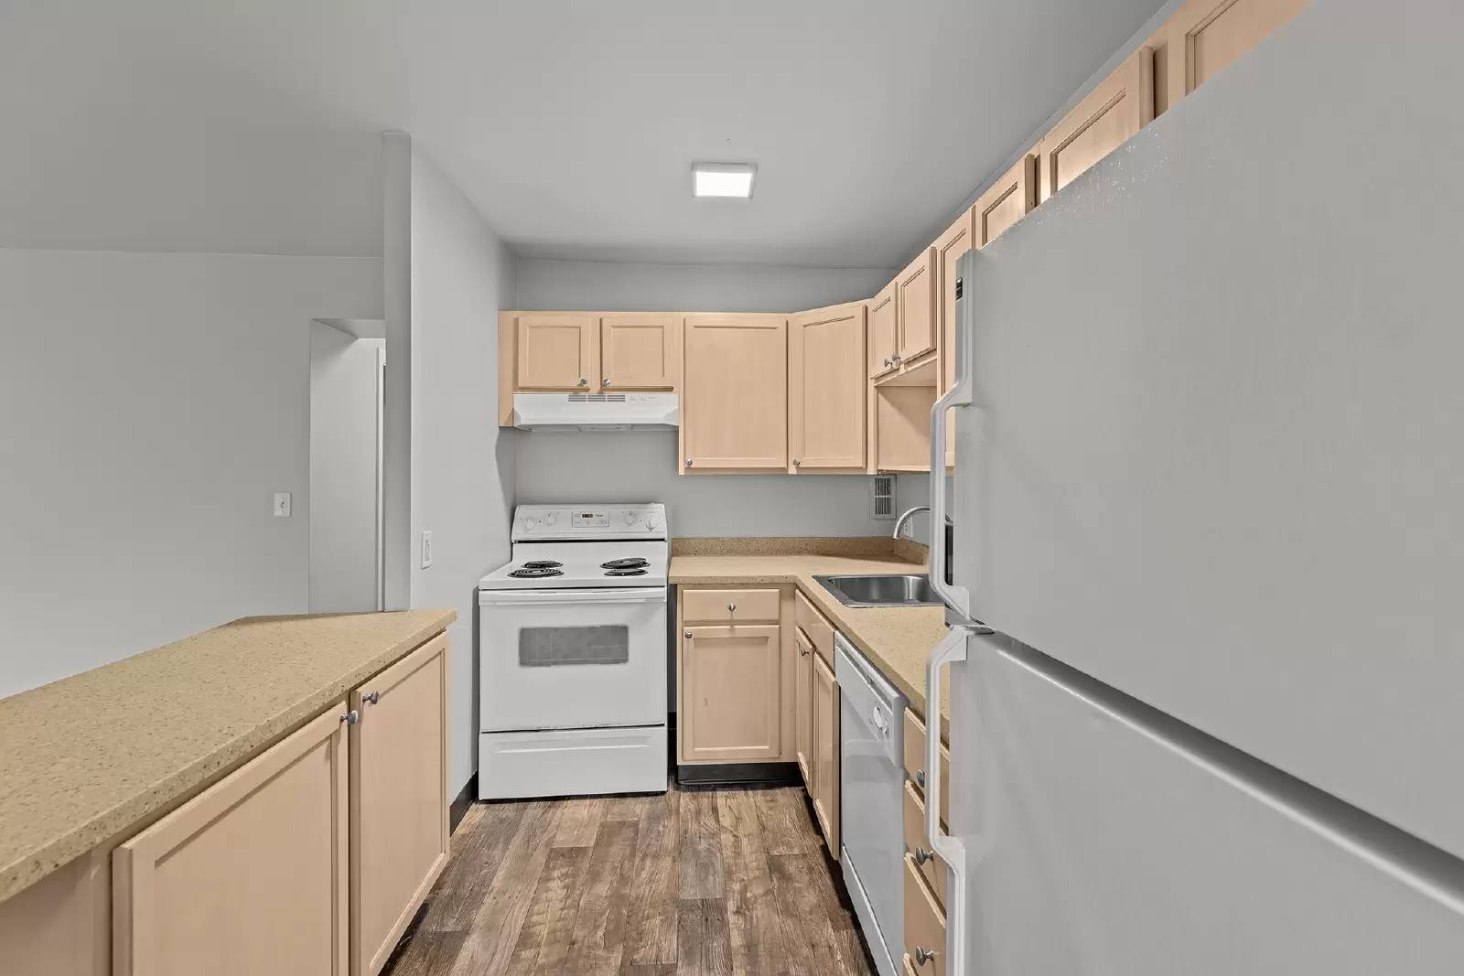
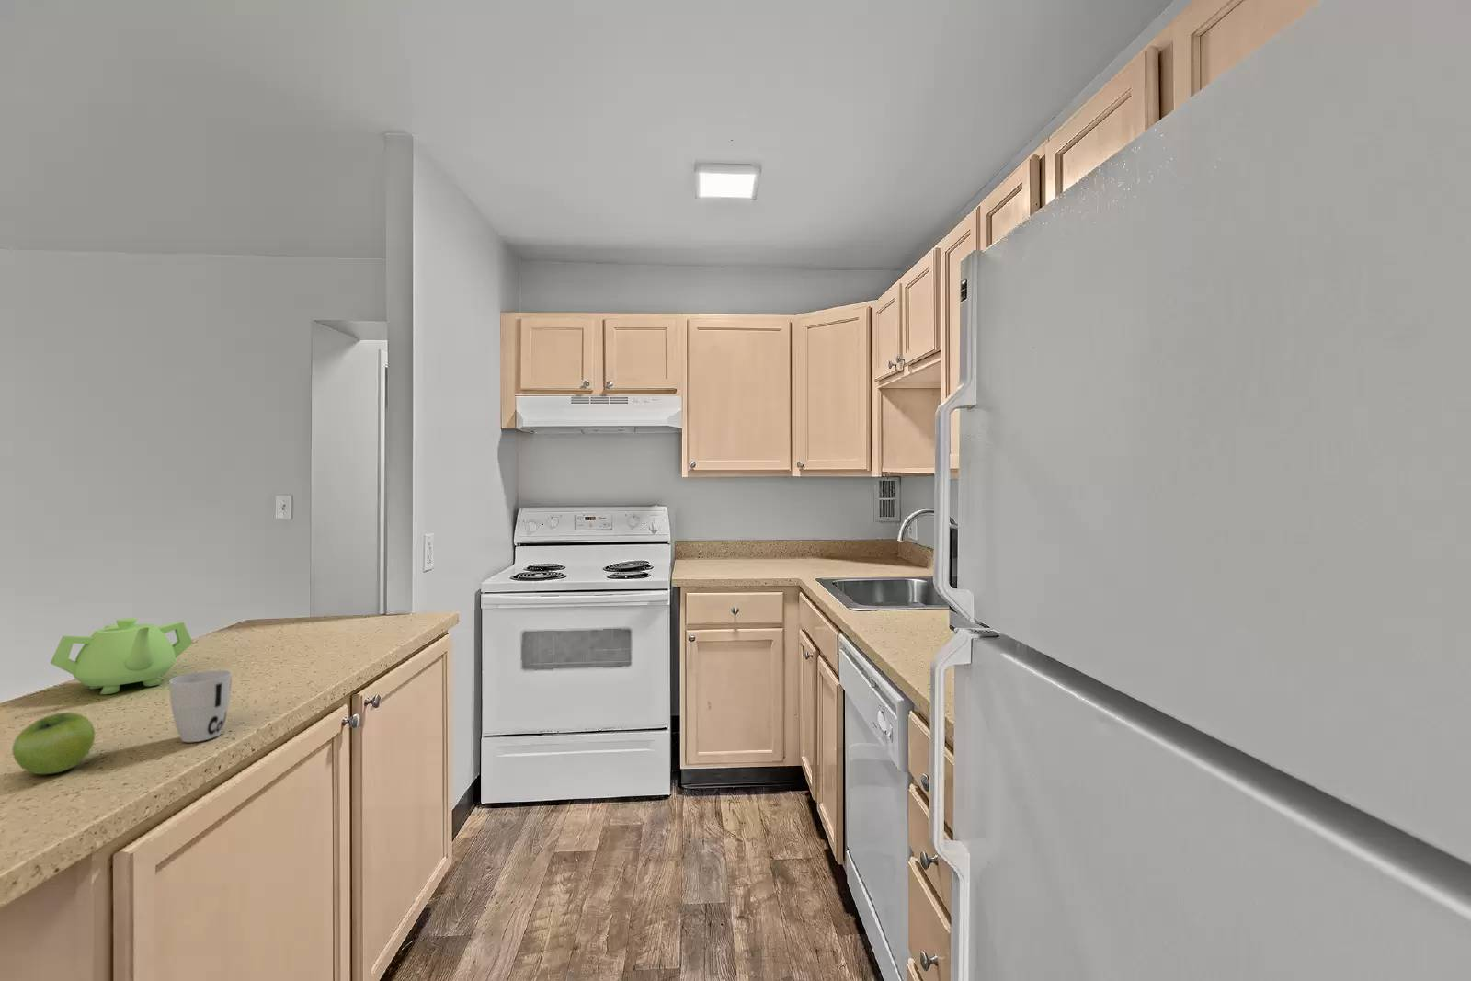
+ fruit [11,712,95,775]
+ teapot [49,616,194,695]
+ cup [169,669,233,743]
